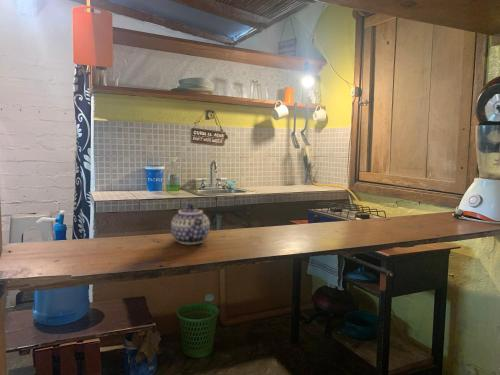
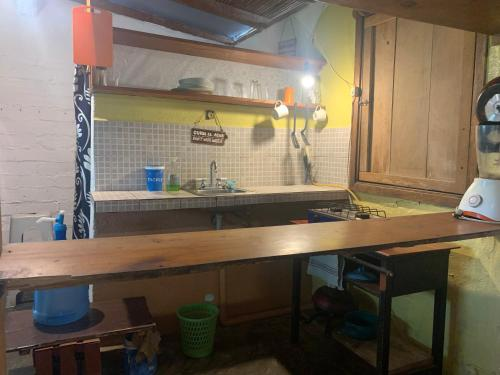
- teapot [170,203,211,245]
